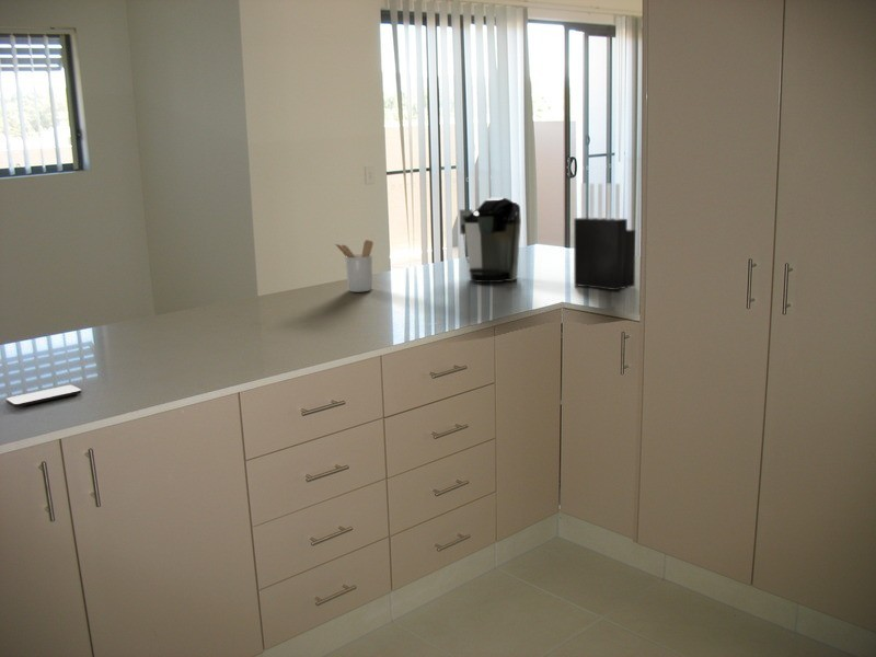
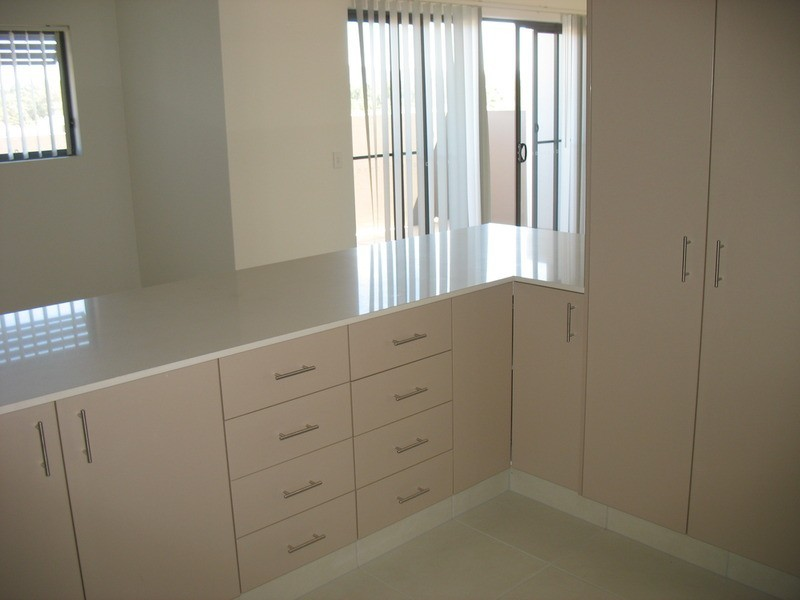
- utensil holder [334,239,374,293]
- knife block [573,182,636,291]
- coffee maker [459,196,522,284]
- smartphone [4,384,82,408]
